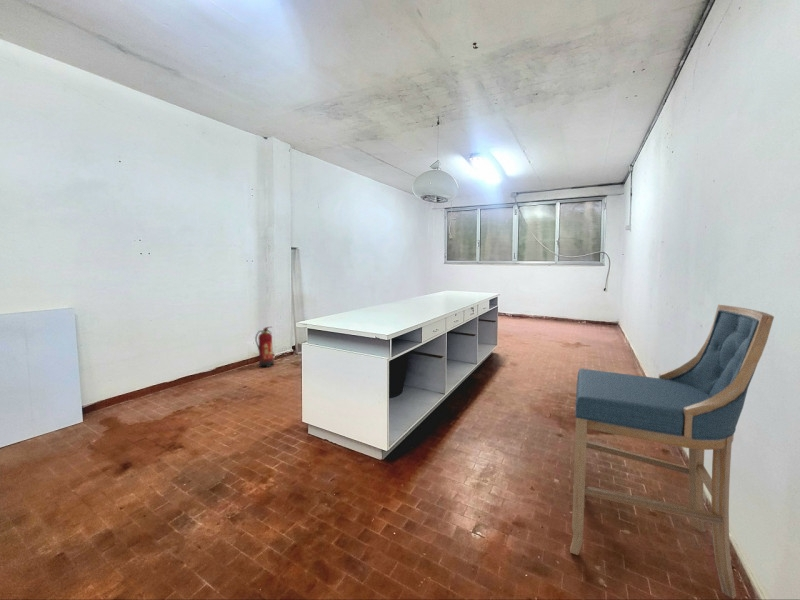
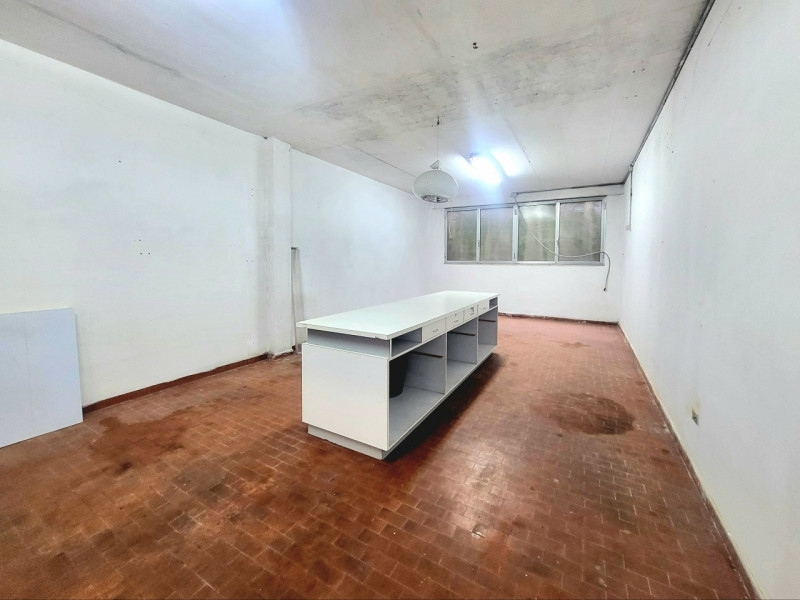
- fire extinguisher [254,326,275,368]
- chair [569,304,775,600]
